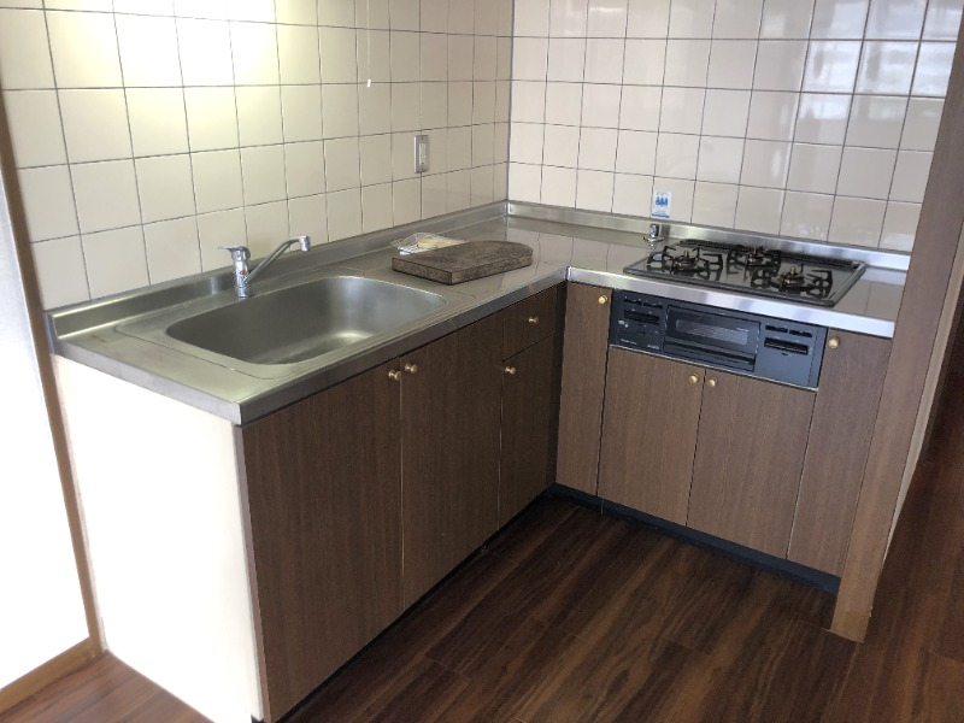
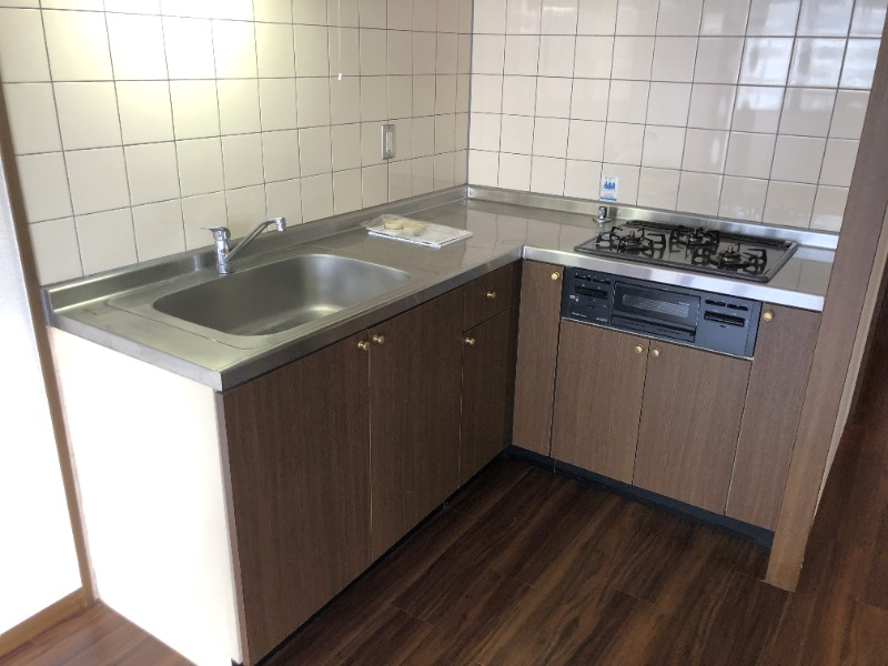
- cutting board [390,239,534,286]
